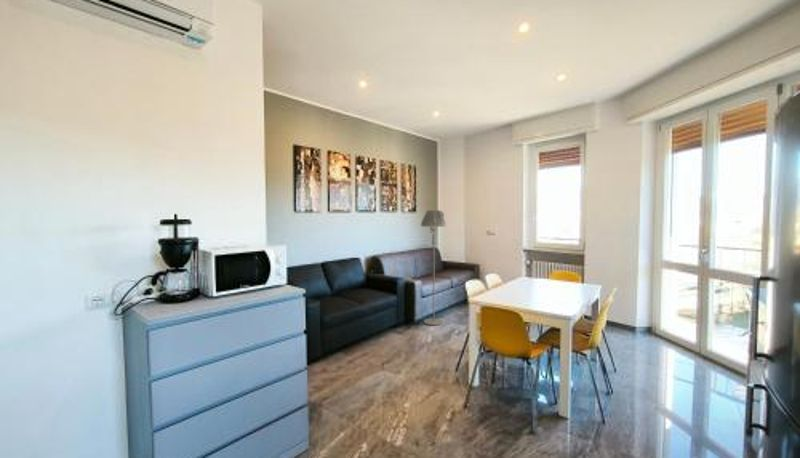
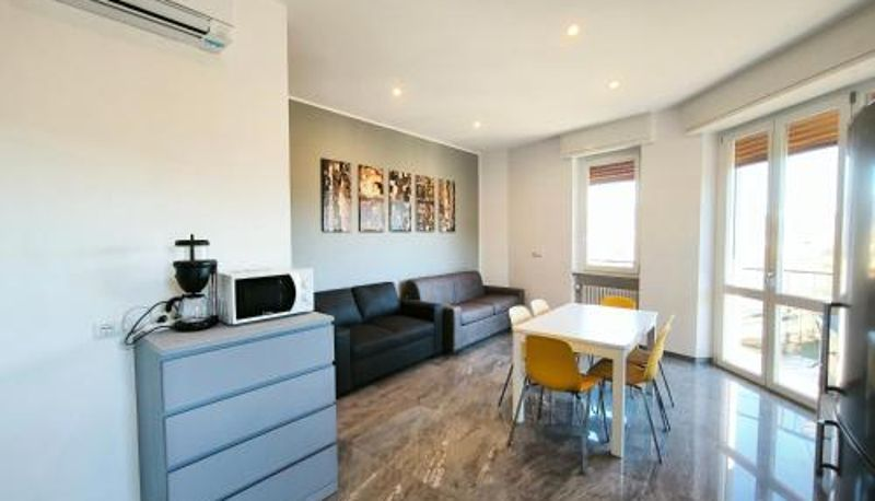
- floor lamp [420,209,447,326]
